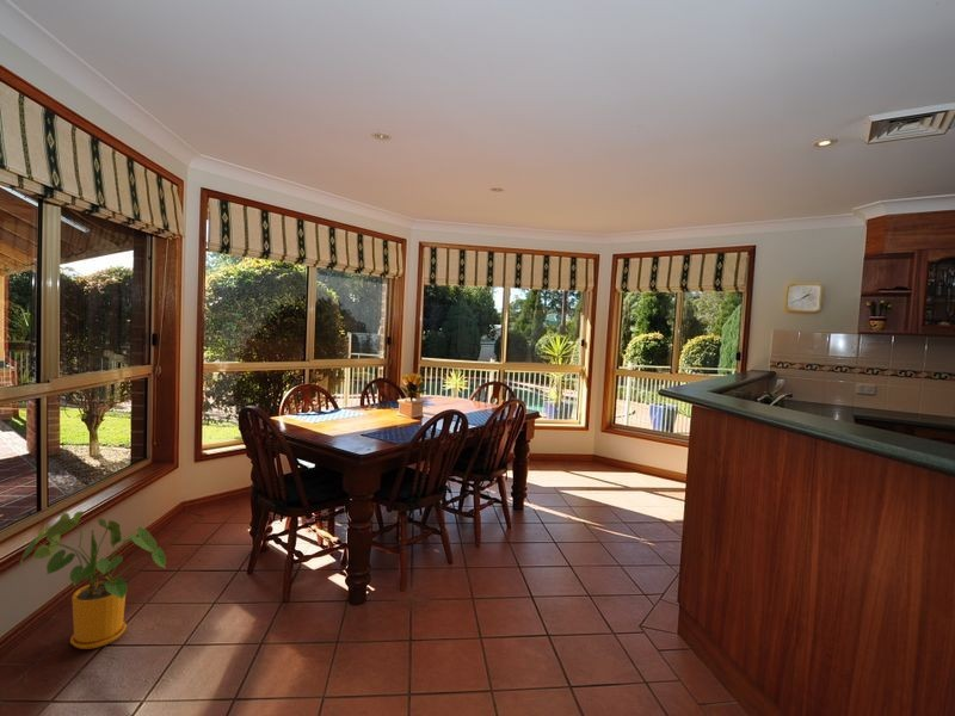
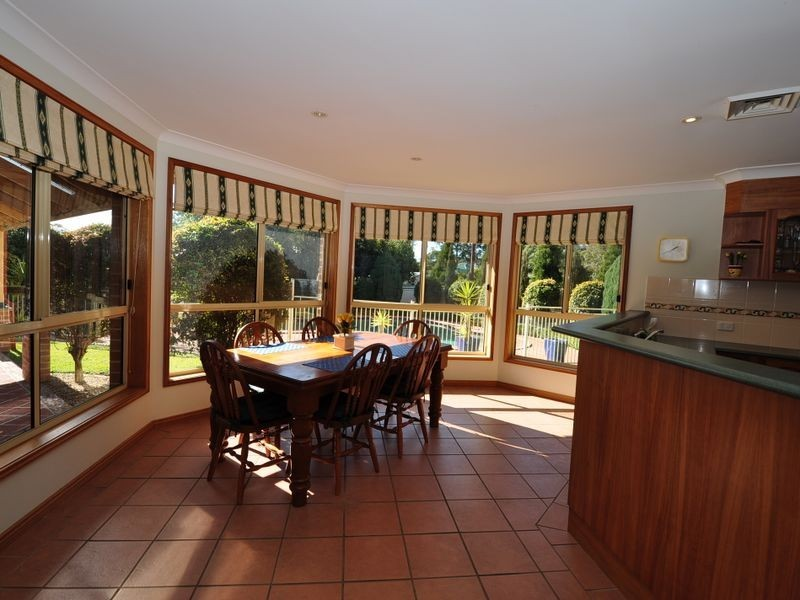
- house plant [19,510,167,650]
